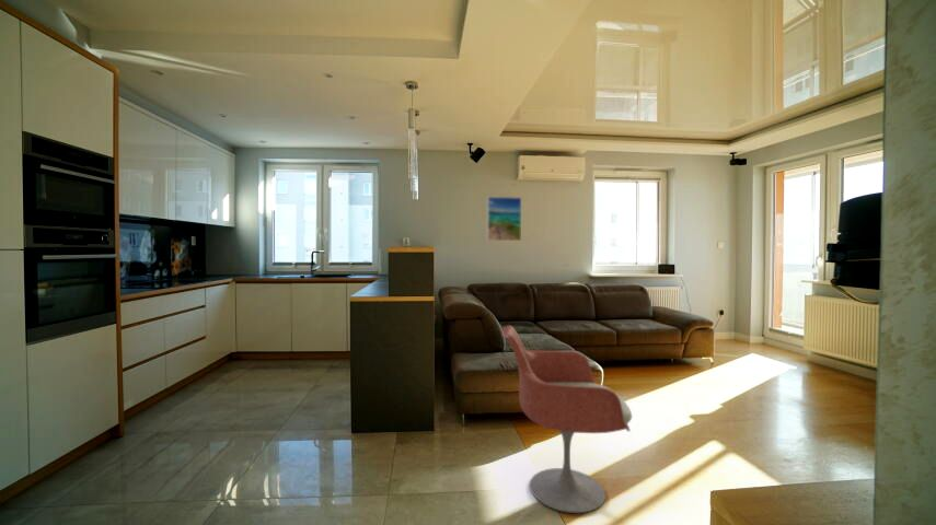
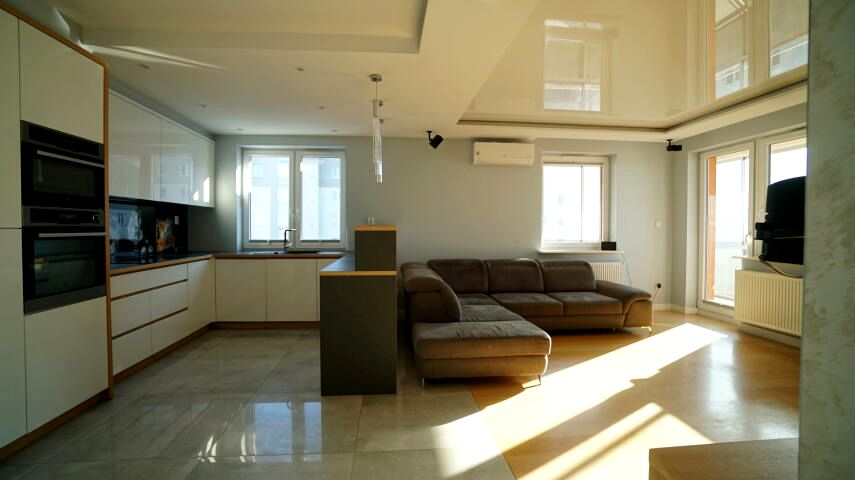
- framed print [486,196,522,242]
- armchair [501,324,633,514]
